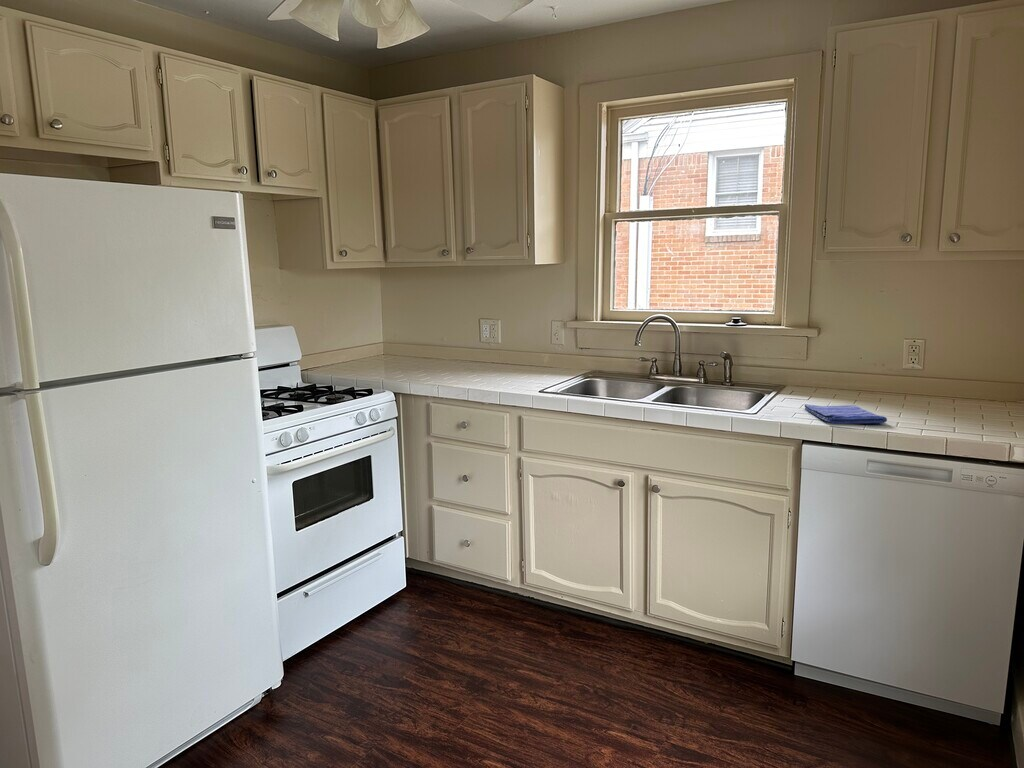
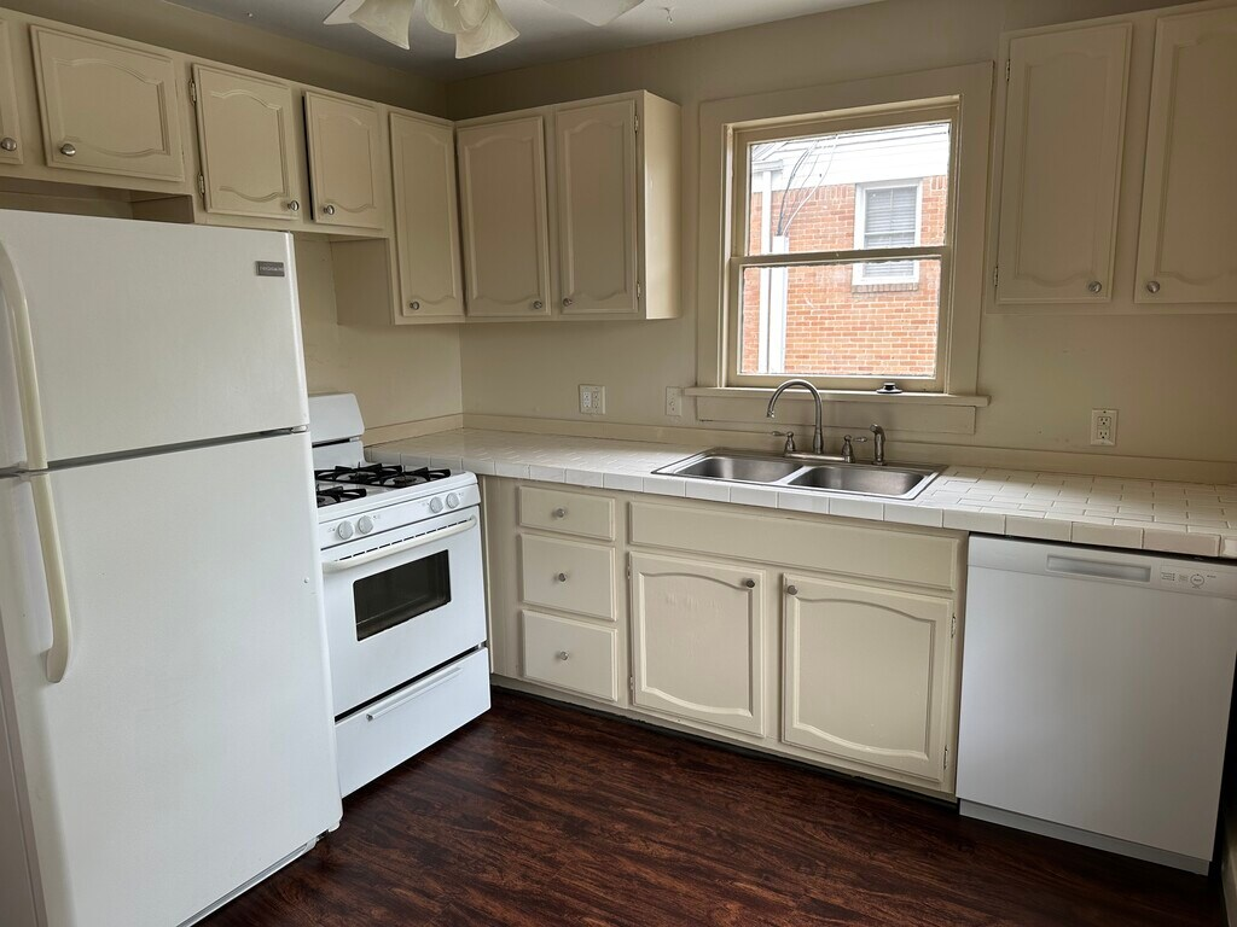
- dish towel [804,403,888,425]
